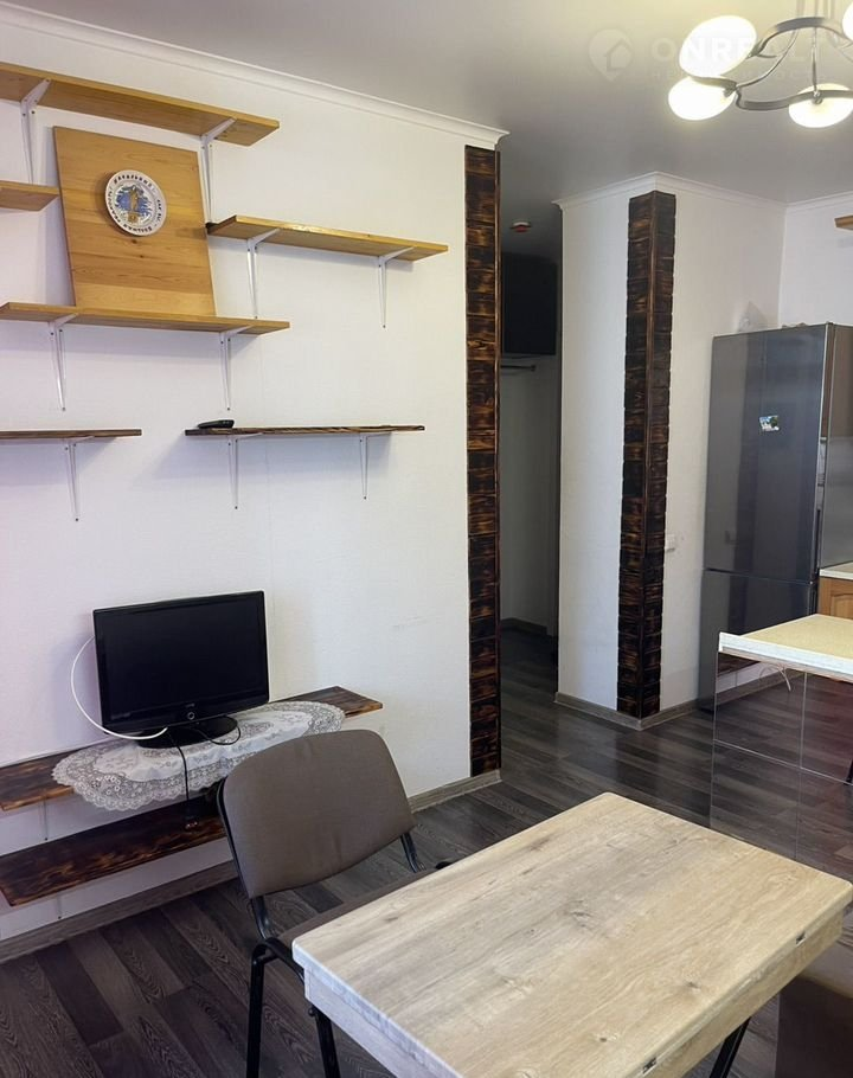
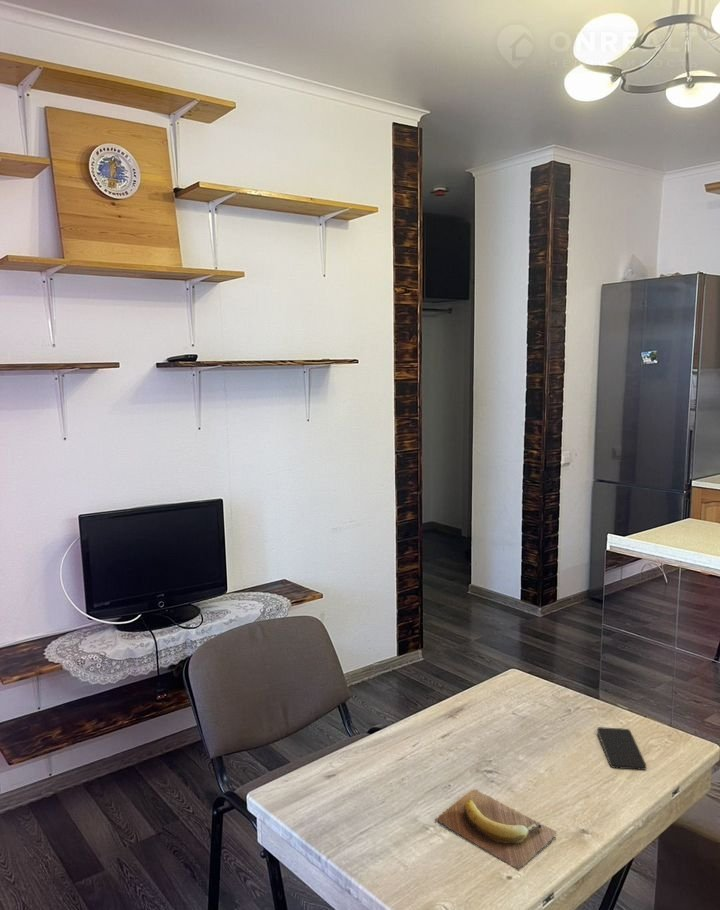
+ banana [434,788,558,870]
+ smartphone [596,726,647,771]
